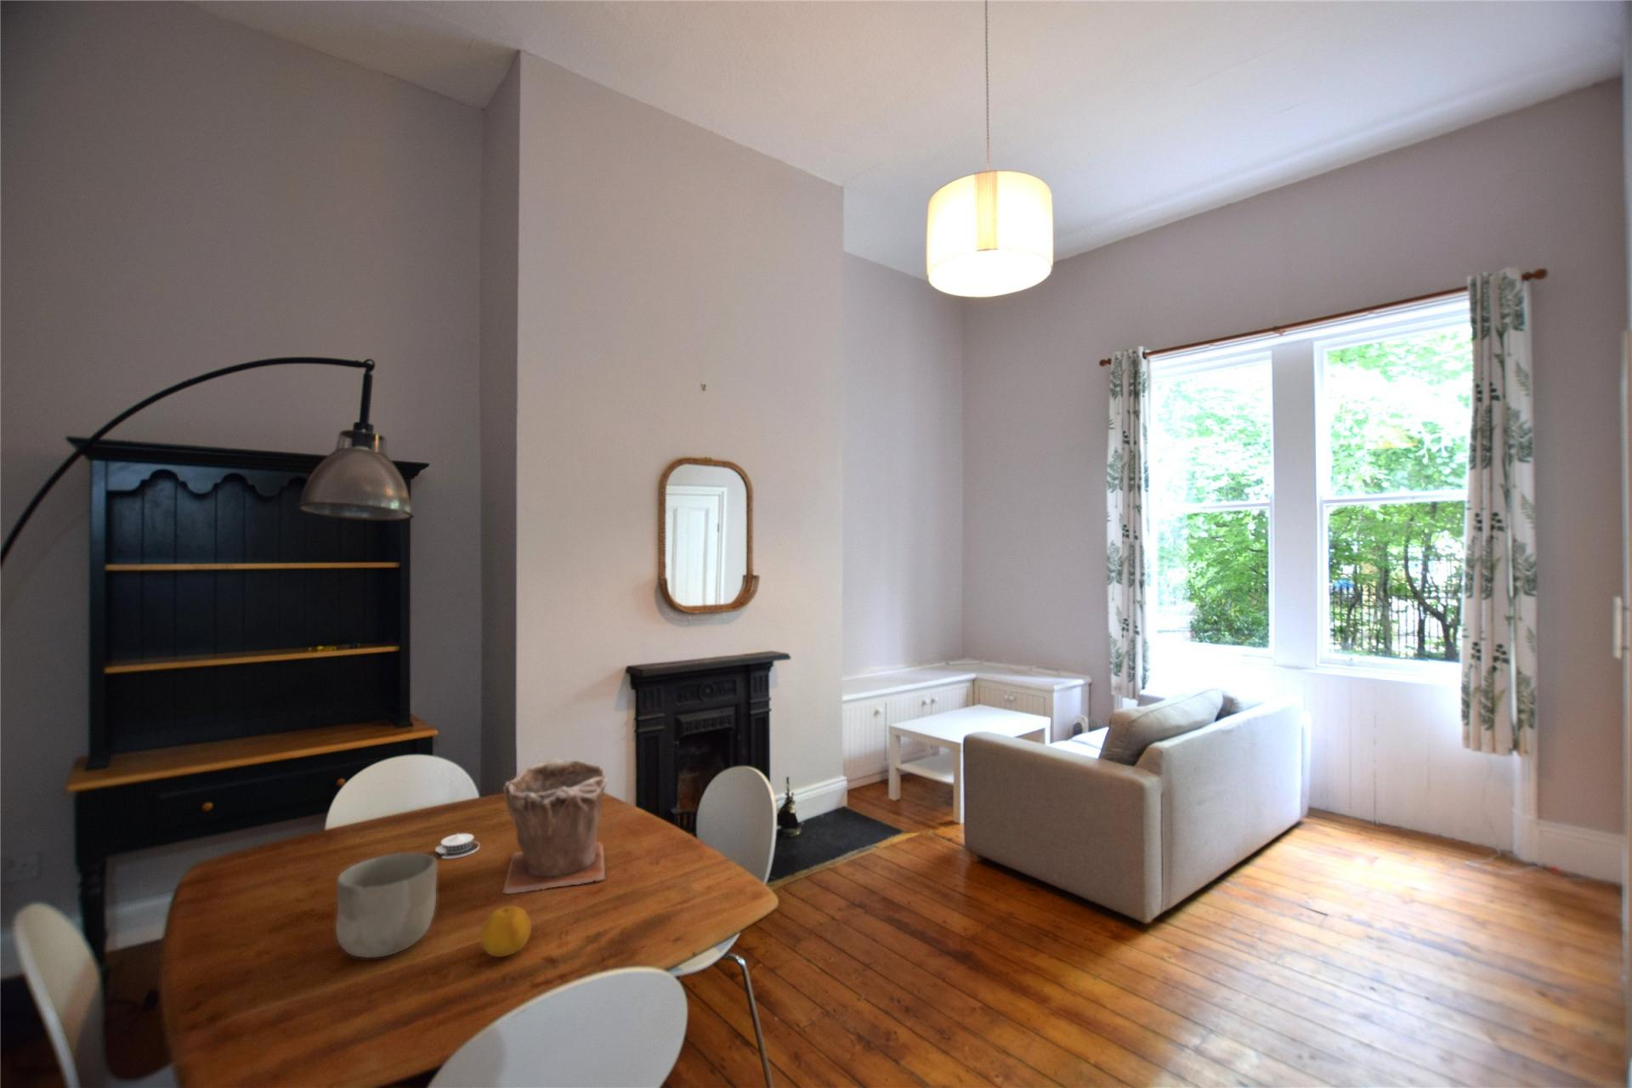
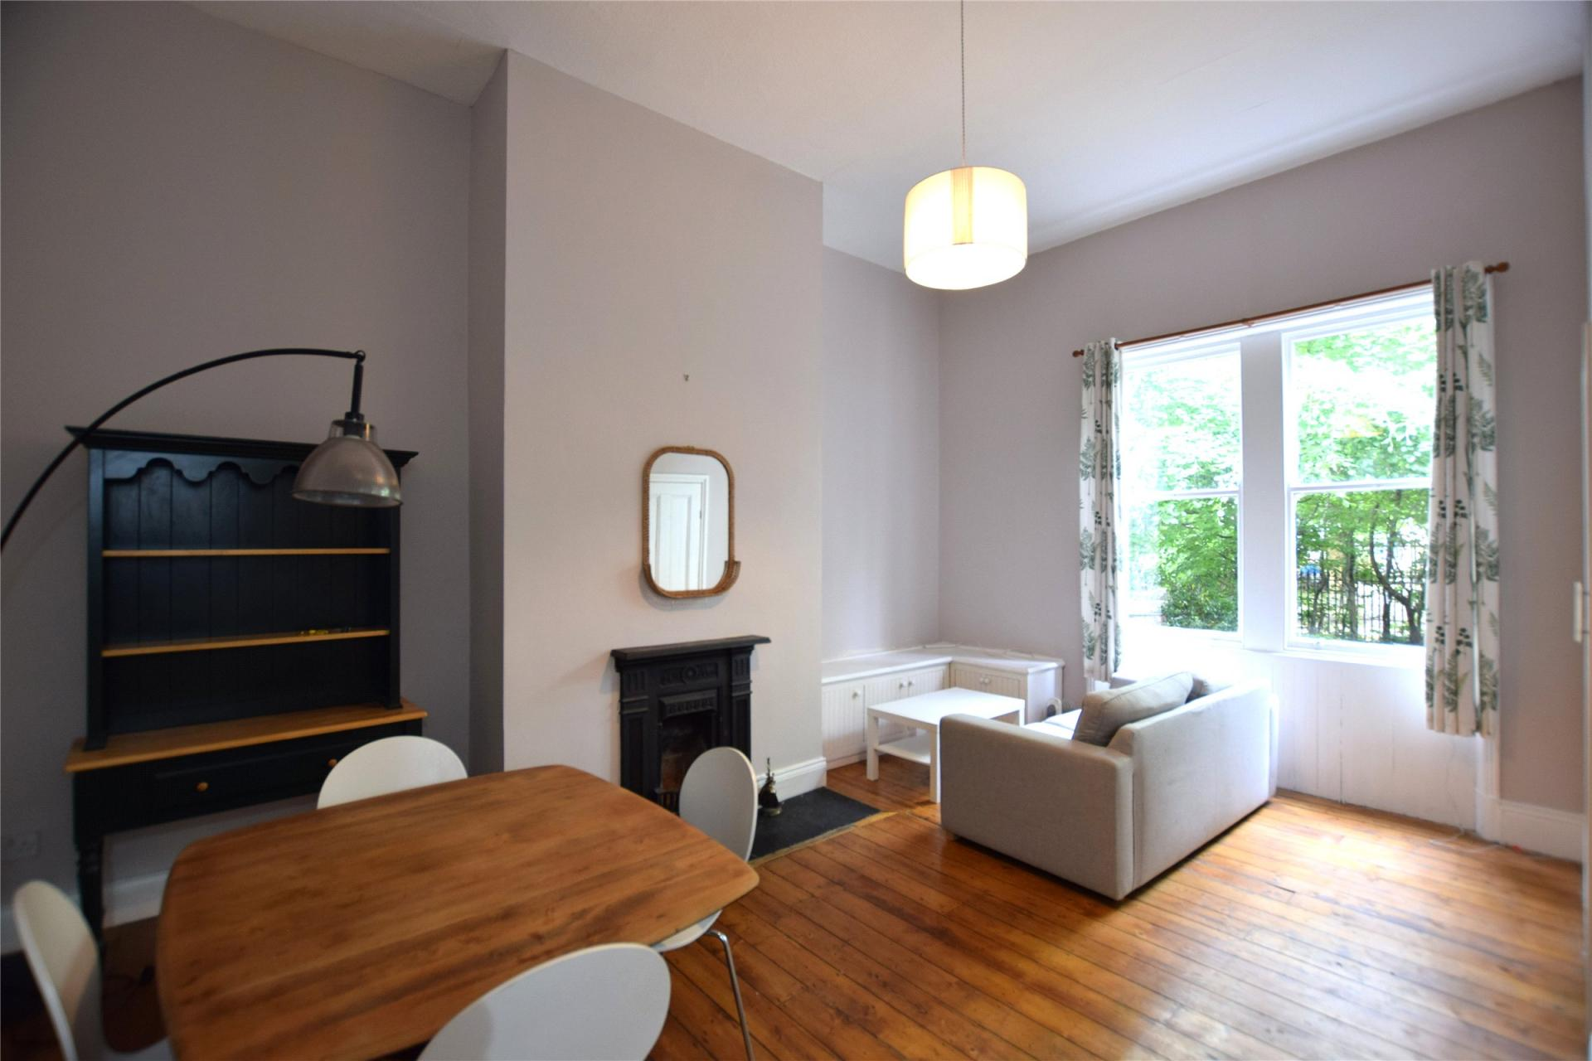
- fruit [480,905,532,958]
- bowl [335,851,438,959]
- architectural model [435,832,480,860]
- plant pot [501,758,607,895]
